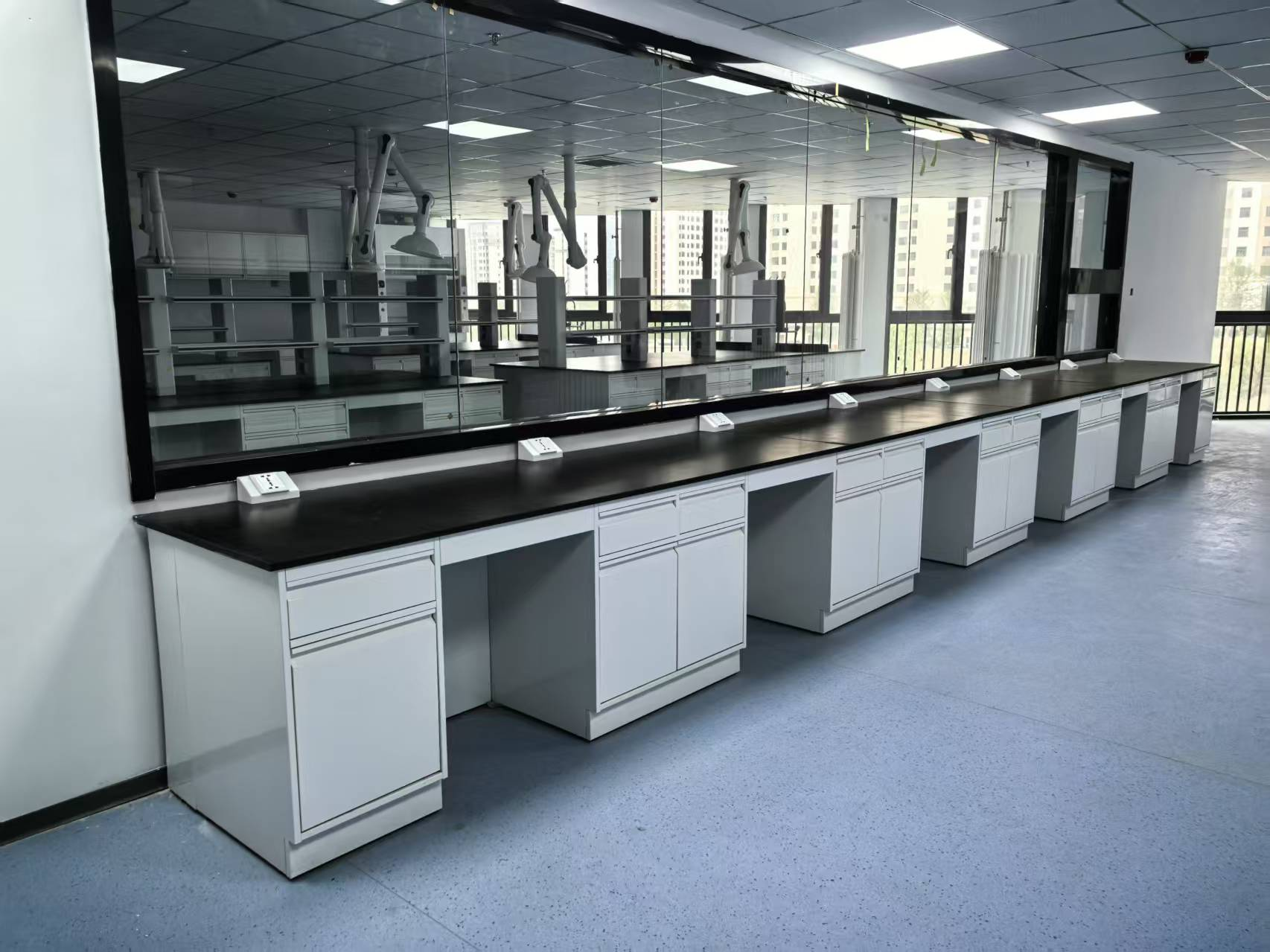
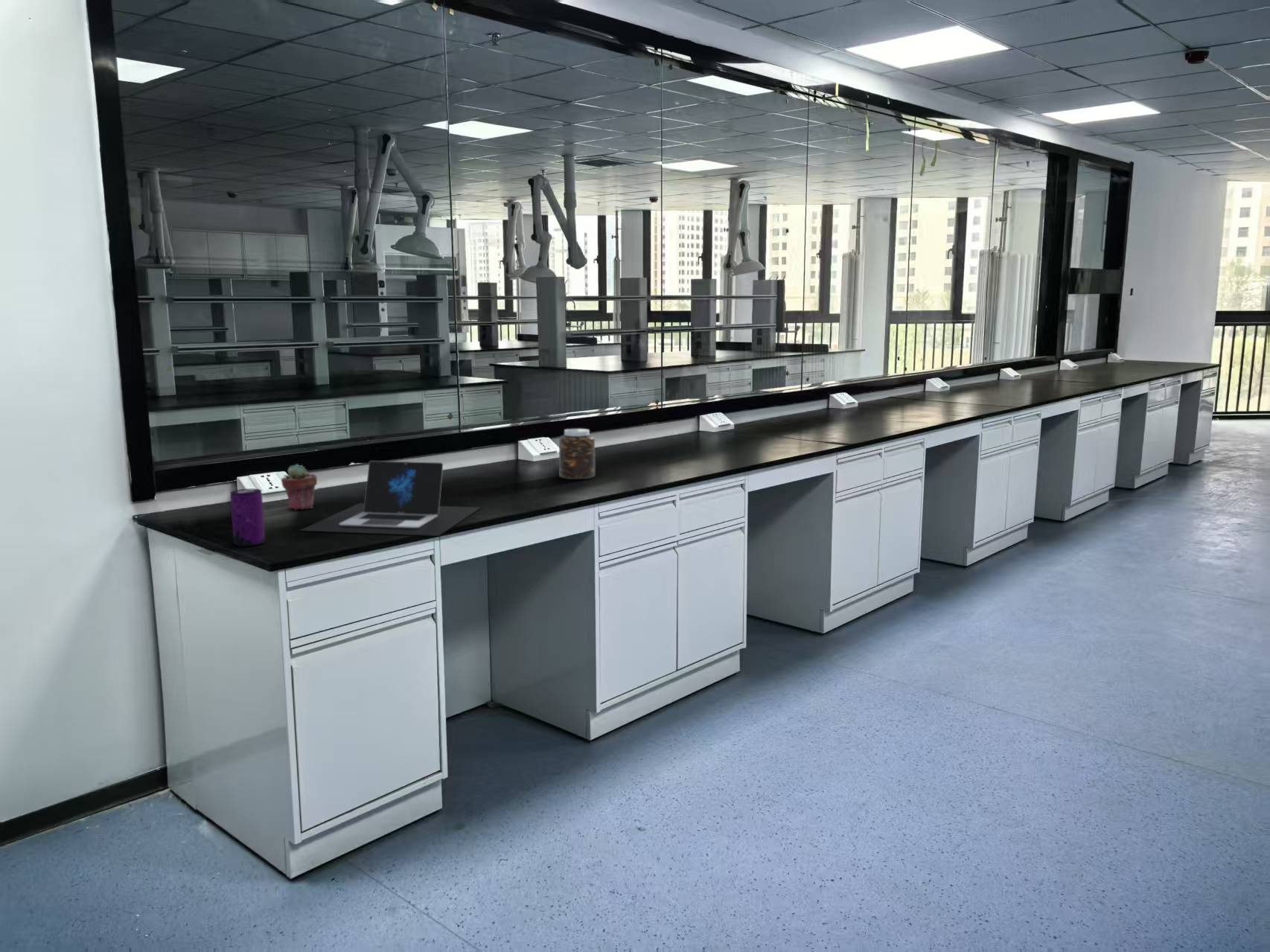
+ jar [558,428,596,480]
+ laptop [299,460,482,537]
+ potted succulent [281,463,318,511]
+ beverage can [229,488,266,547]
